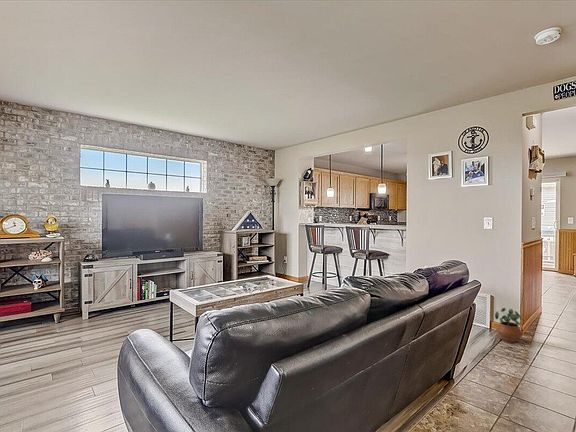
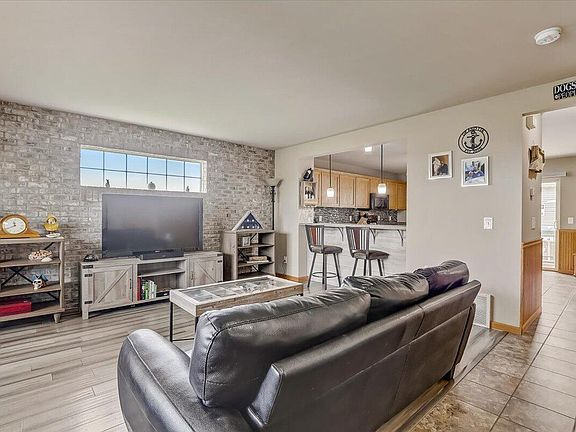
- potted plant [494,307,525,343]
